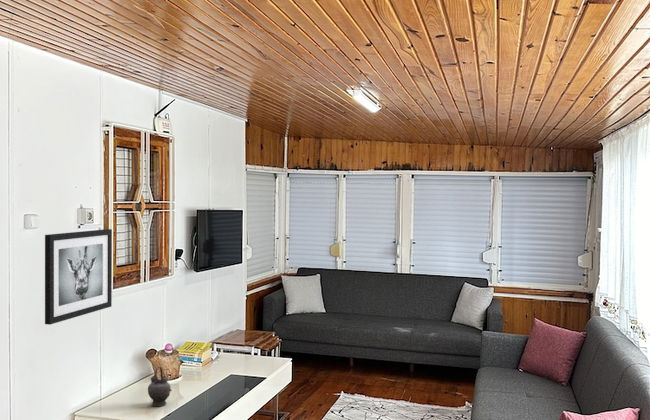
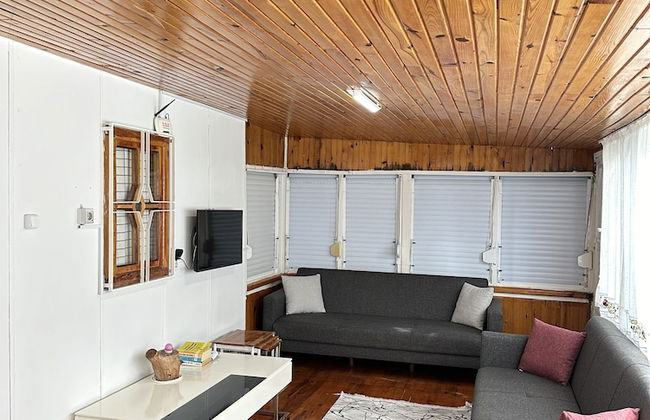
- teapot [147,365,173,407]
- wall art [44,228,113,326]
